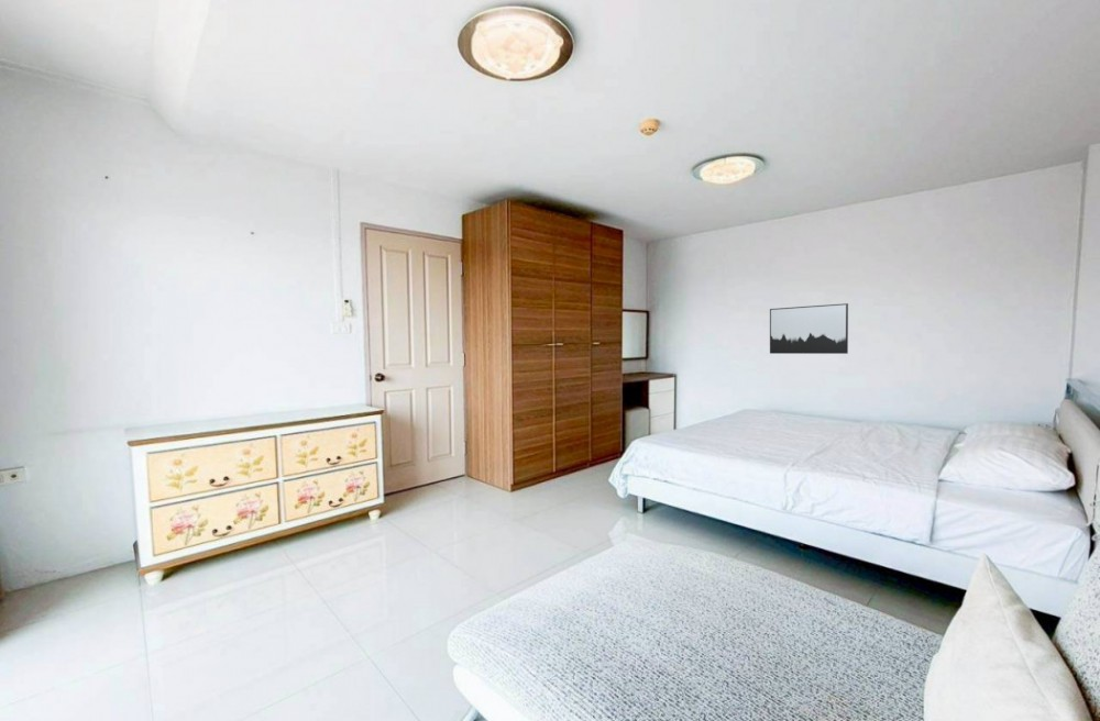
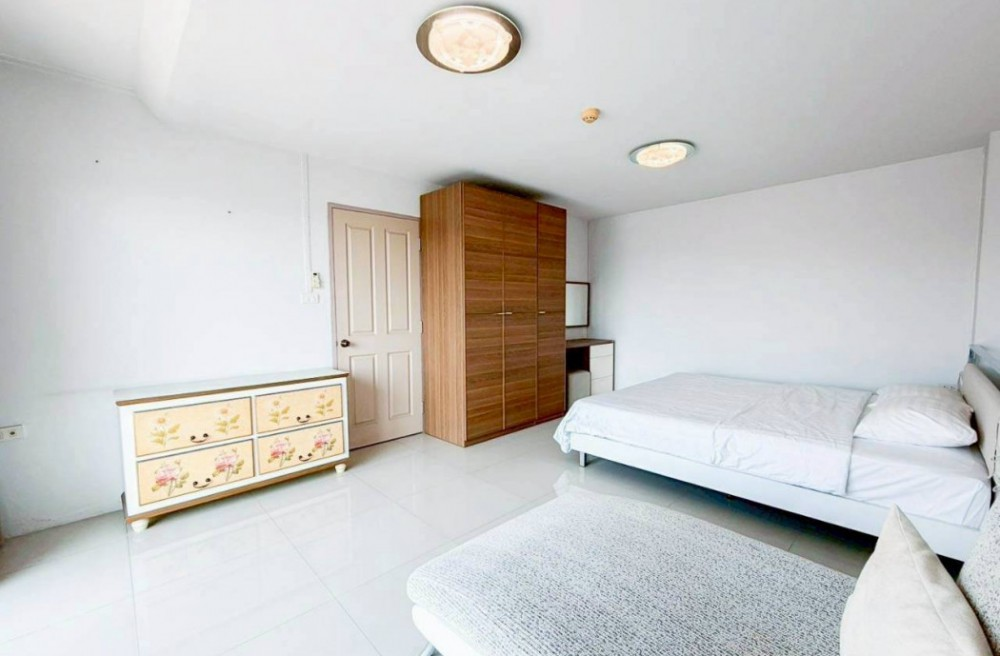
- wall art [769,302,849,355]
